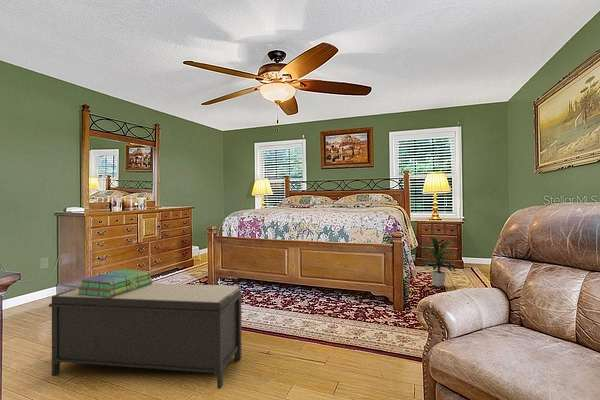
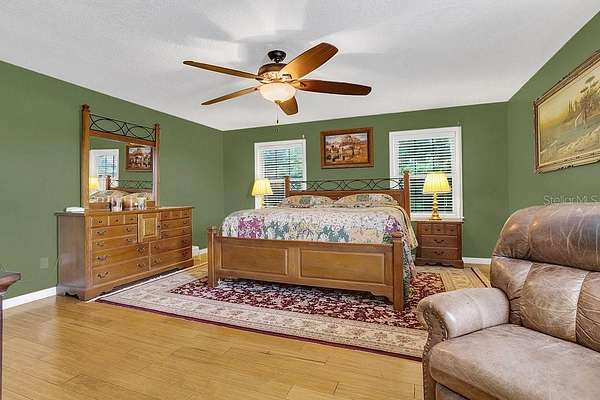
- bench [48,282,244,390]
- indoor plant [417,234,457,287]
- stack of books [76,268,154,298]
